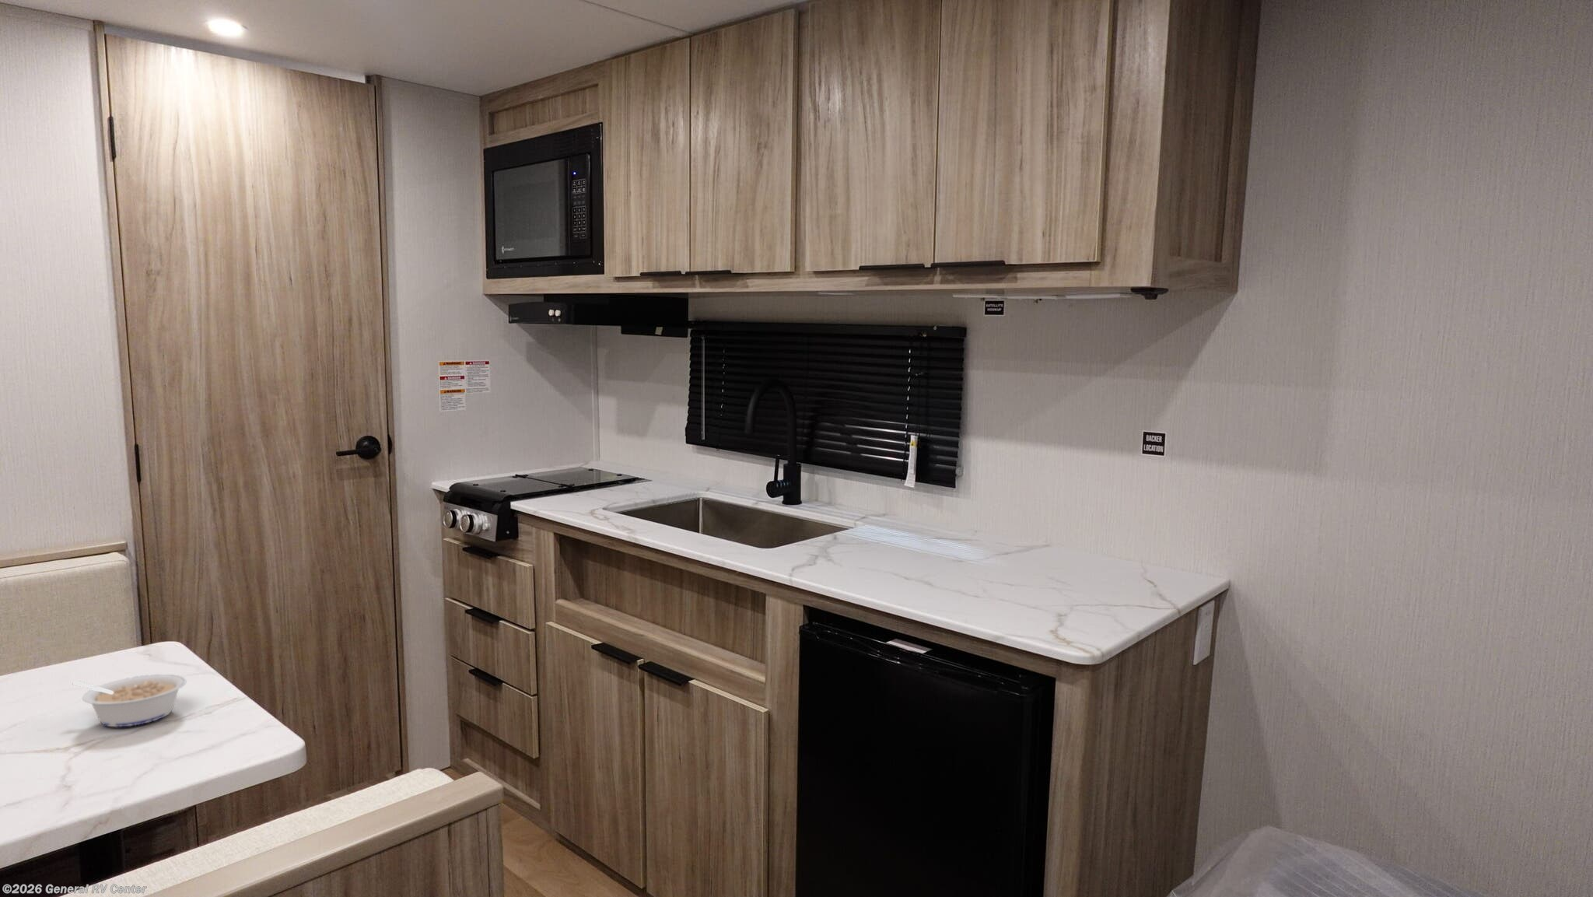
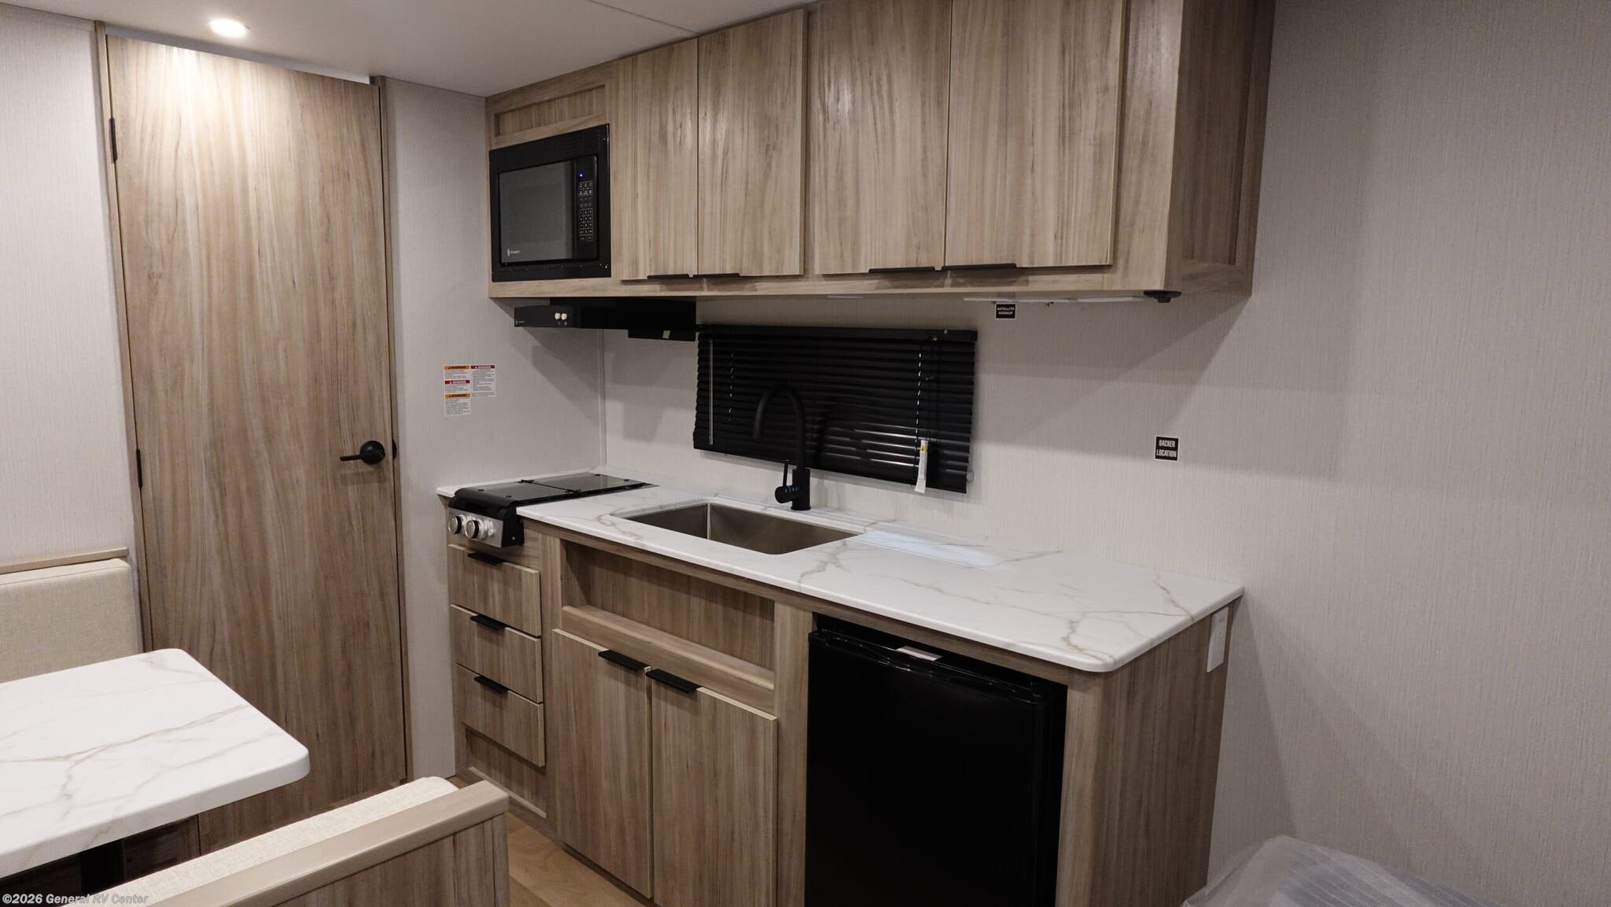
- legume [72,674,187,727]
